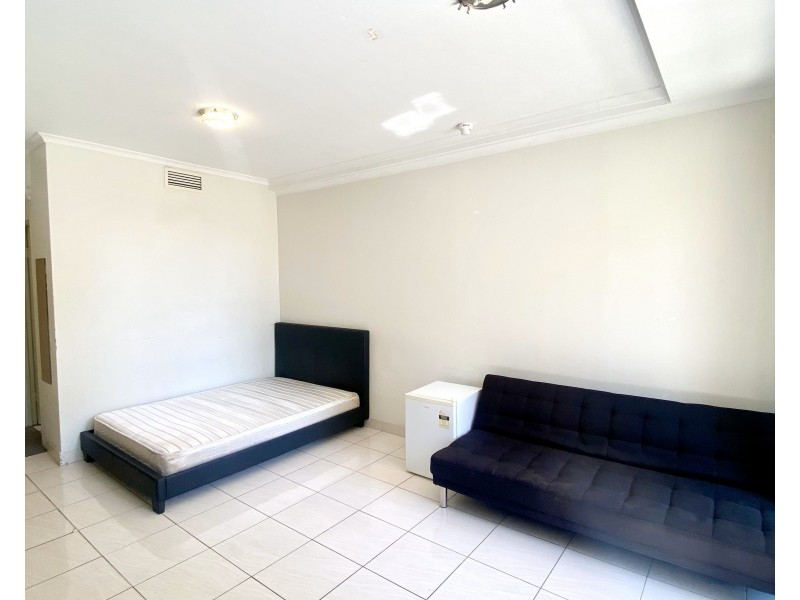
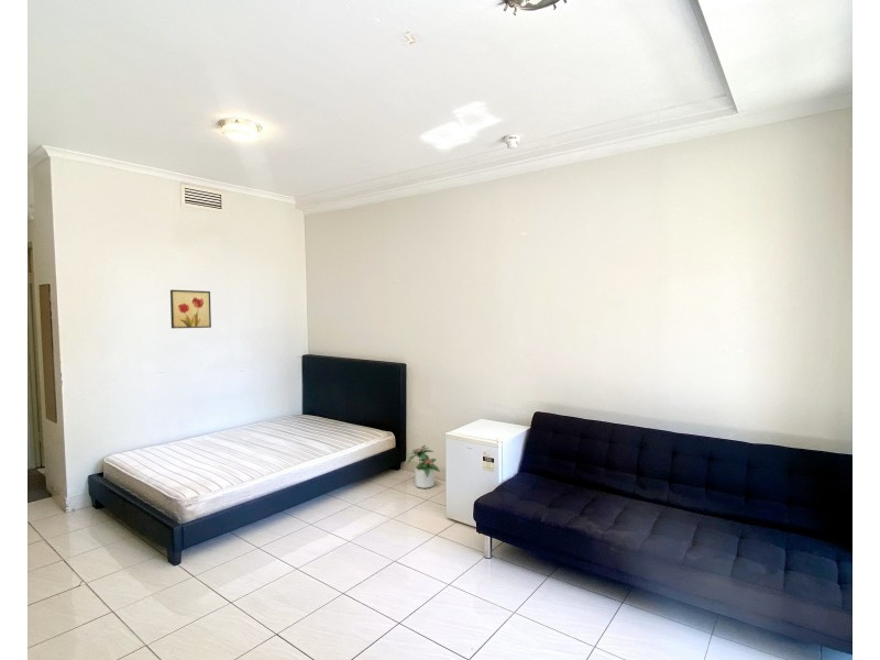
+ wall art [169,289,212,329]
+ potted plant [406,444,441,490]
